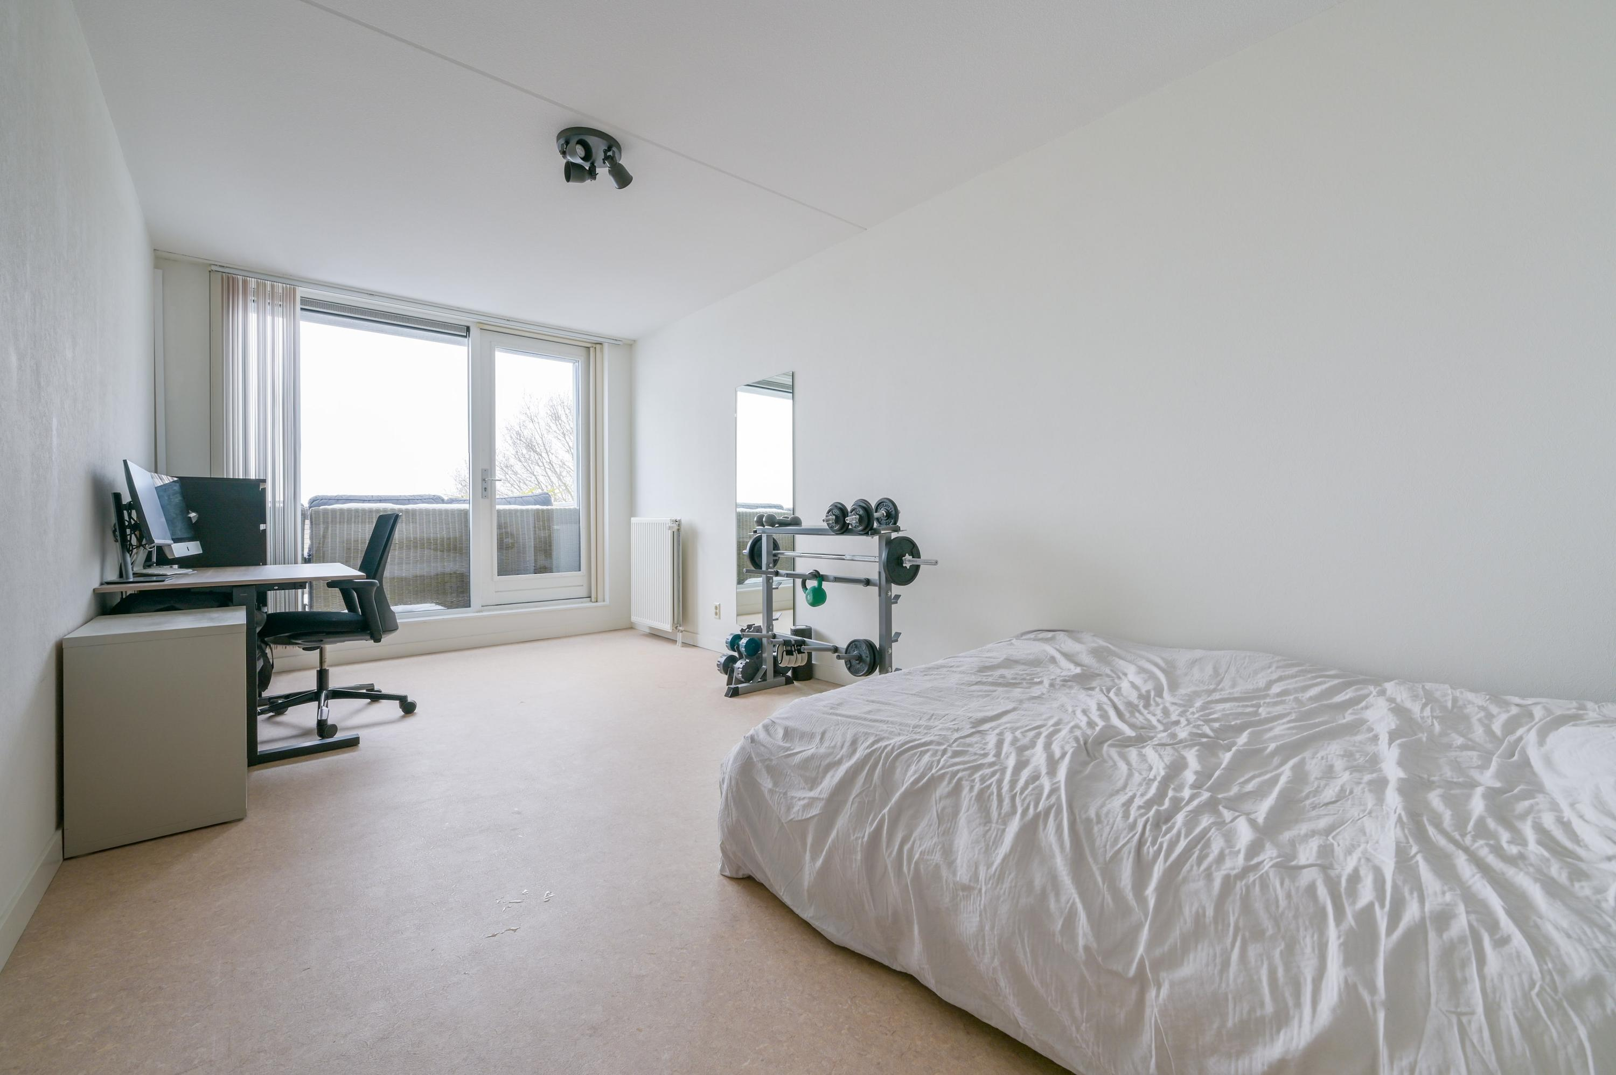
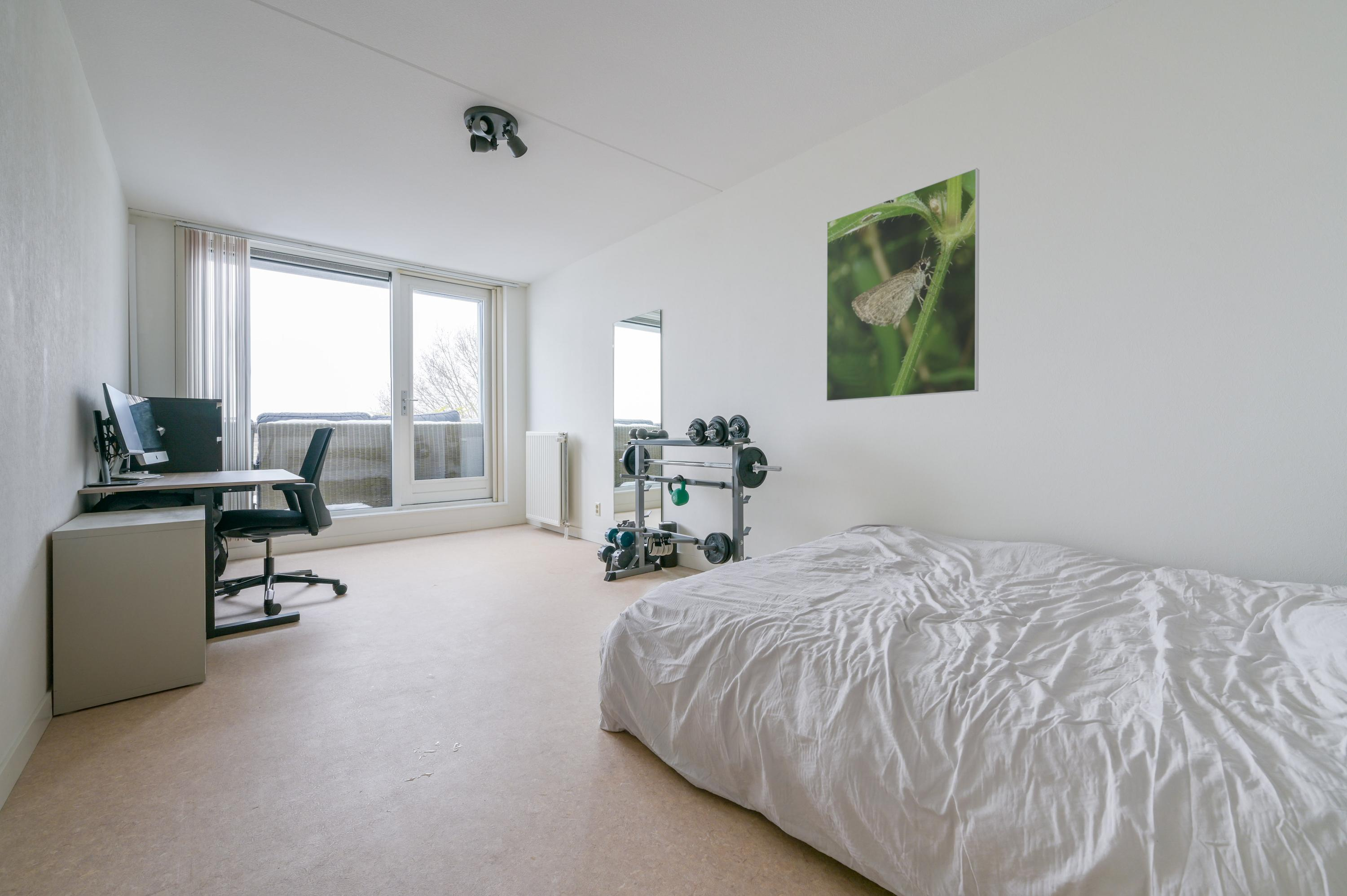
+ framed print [826,167,980,402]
